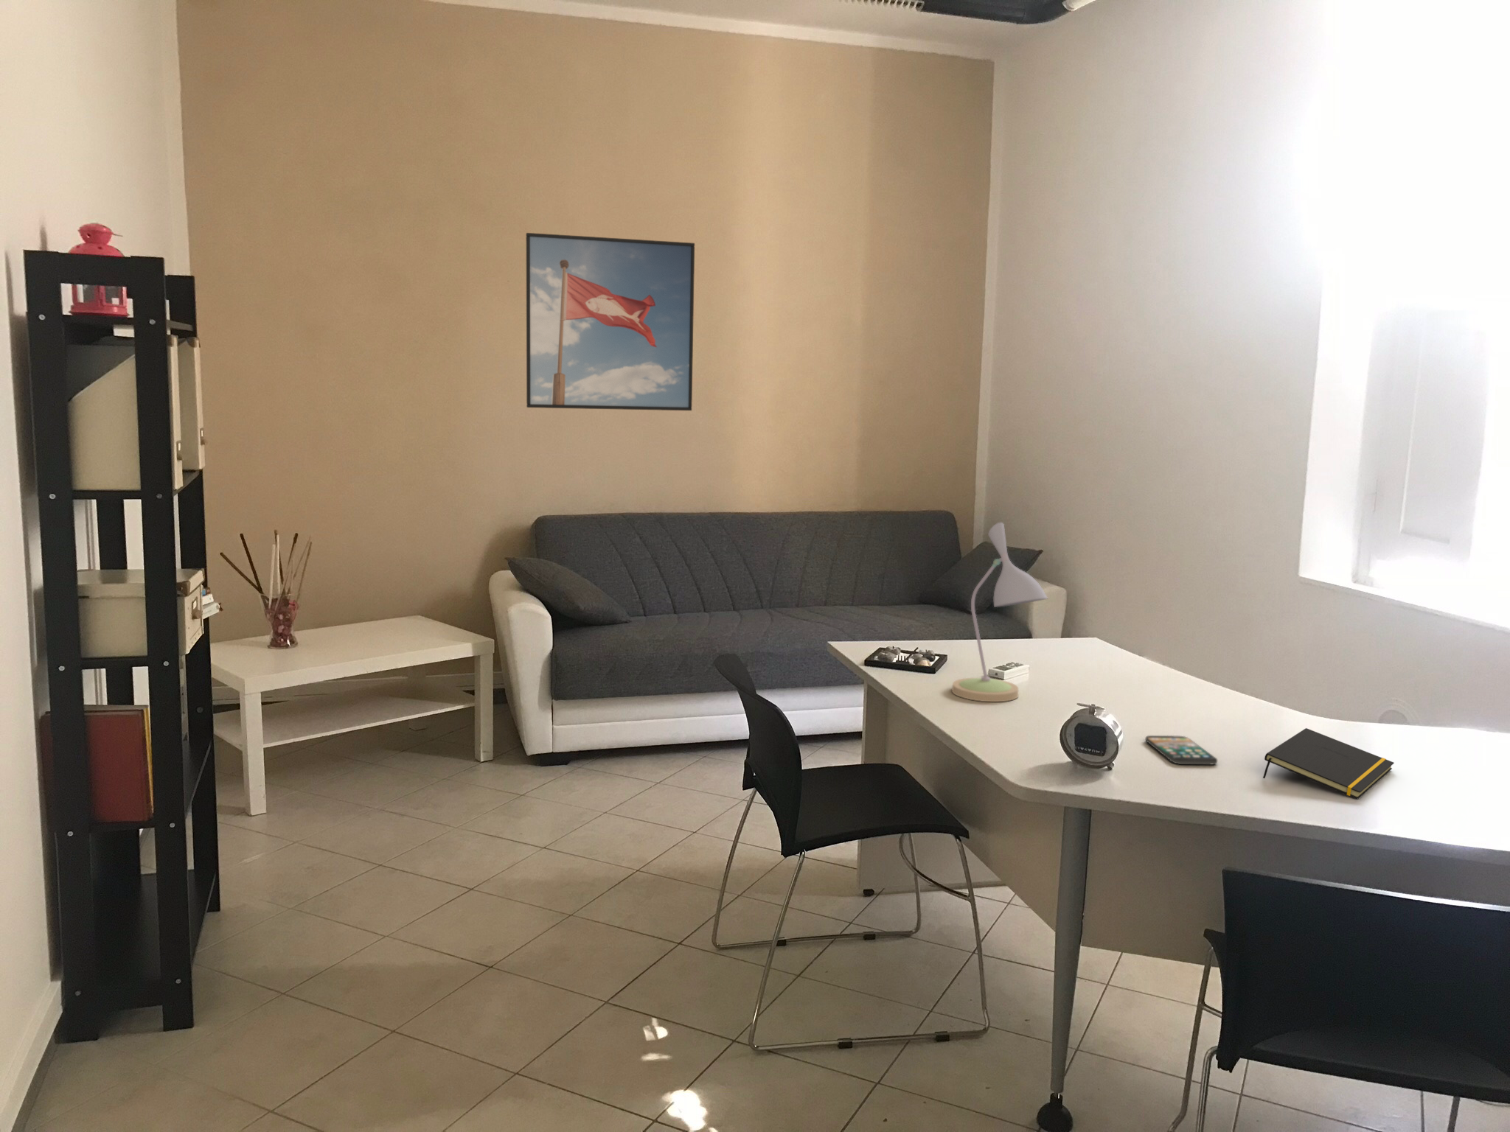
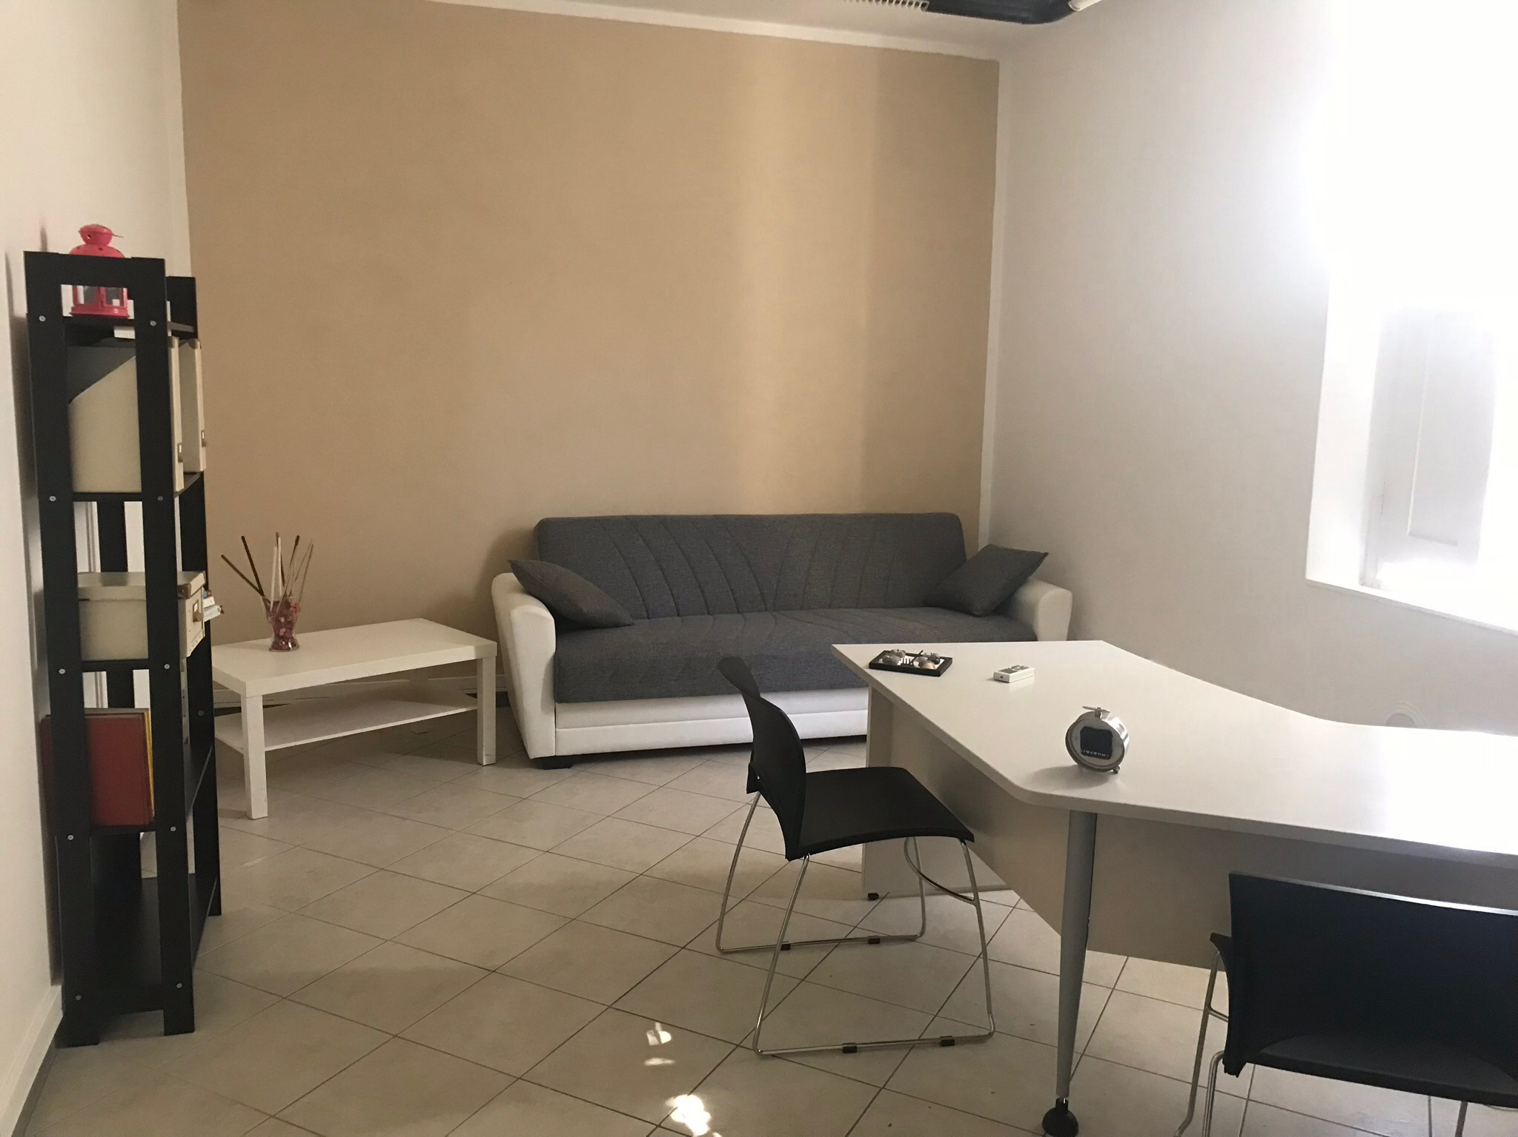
- smartphone [1144,735,1218,765]
- notepad [1263,728,1395,799]
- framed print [526,232,696,411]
- desk lamp [951,522,1049,703]
